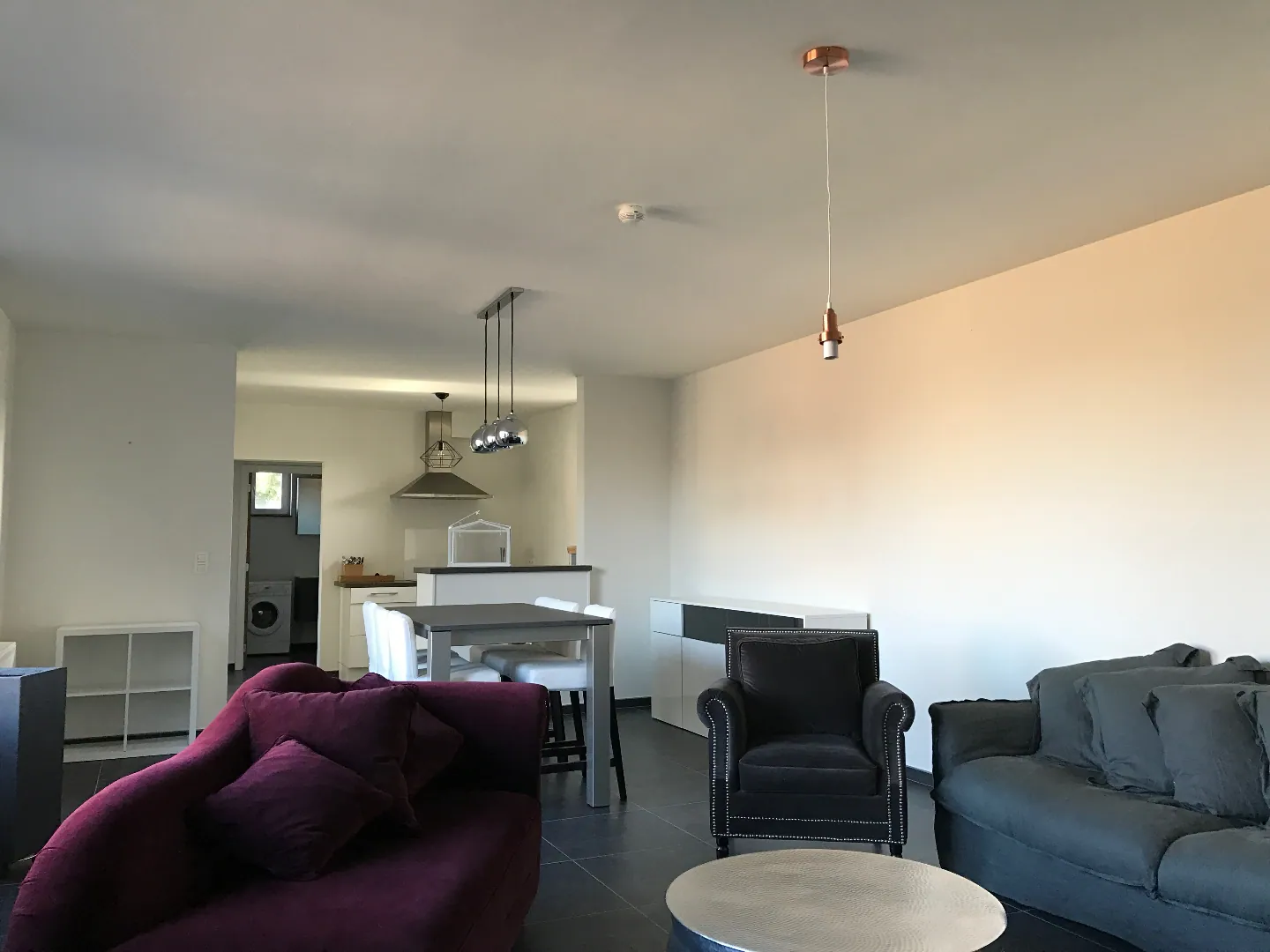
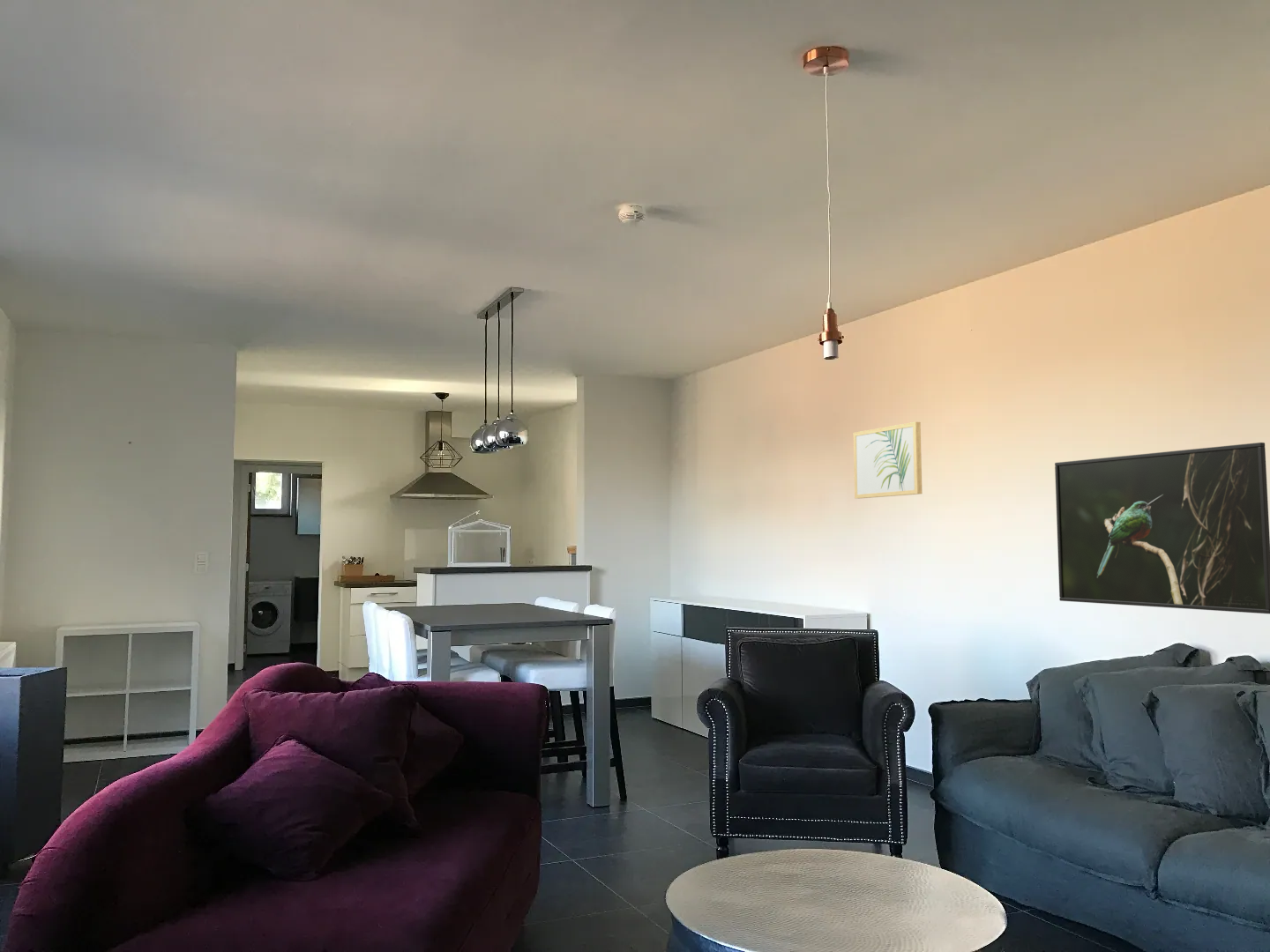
+ wall art [853,421,923,500]
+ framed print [1054,442,1270,614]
